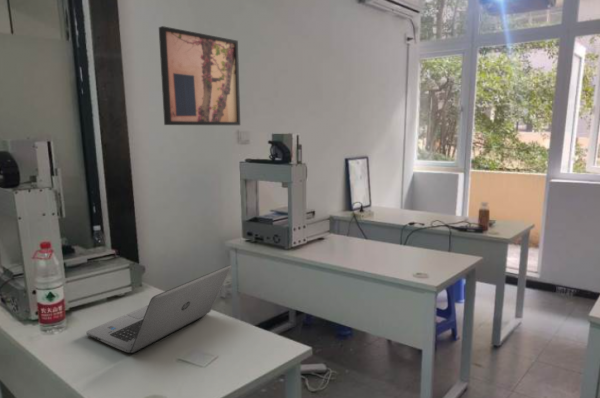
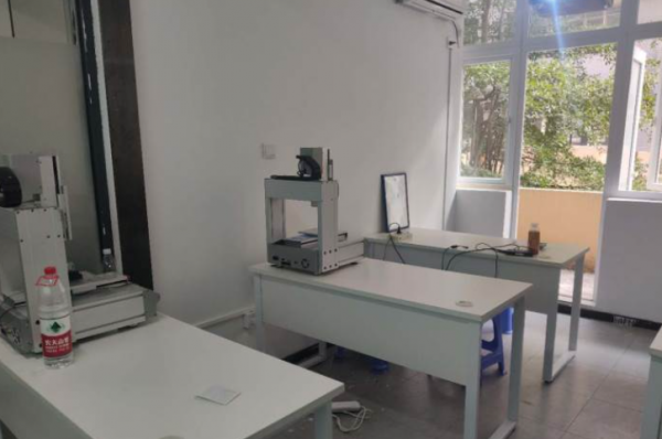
- laptop [85,264,232,354]
- wall art [158,25,241,126]
